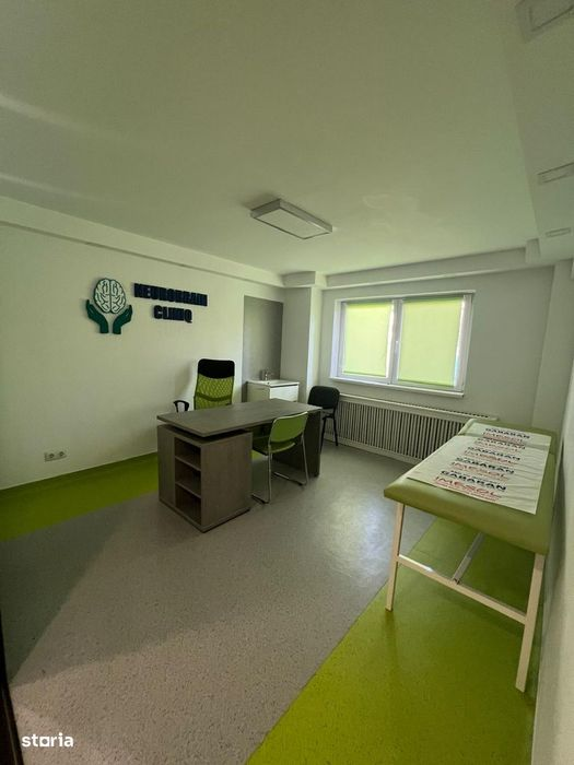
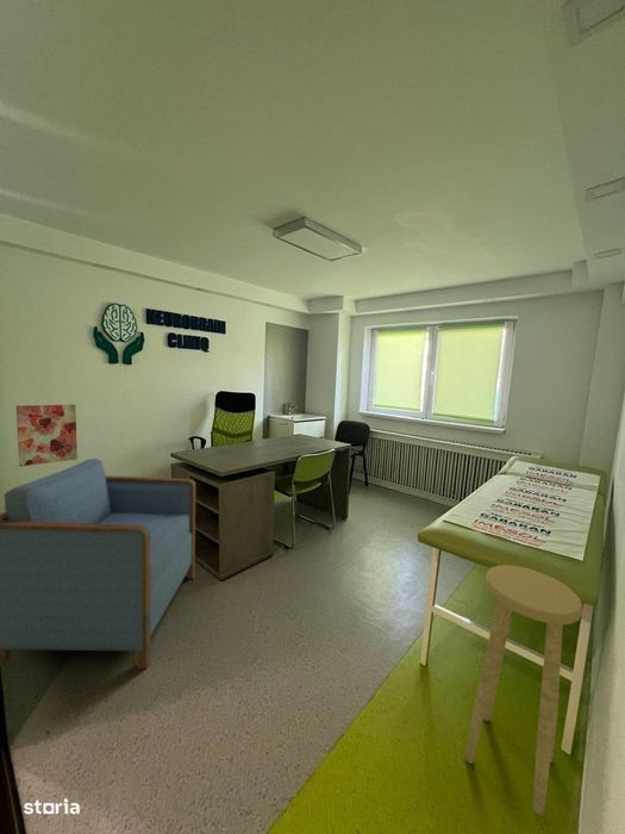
+ wall art [15,404,79,467]
+ stool [464,564,583,817]
+ armchair [0,458,196,670]
